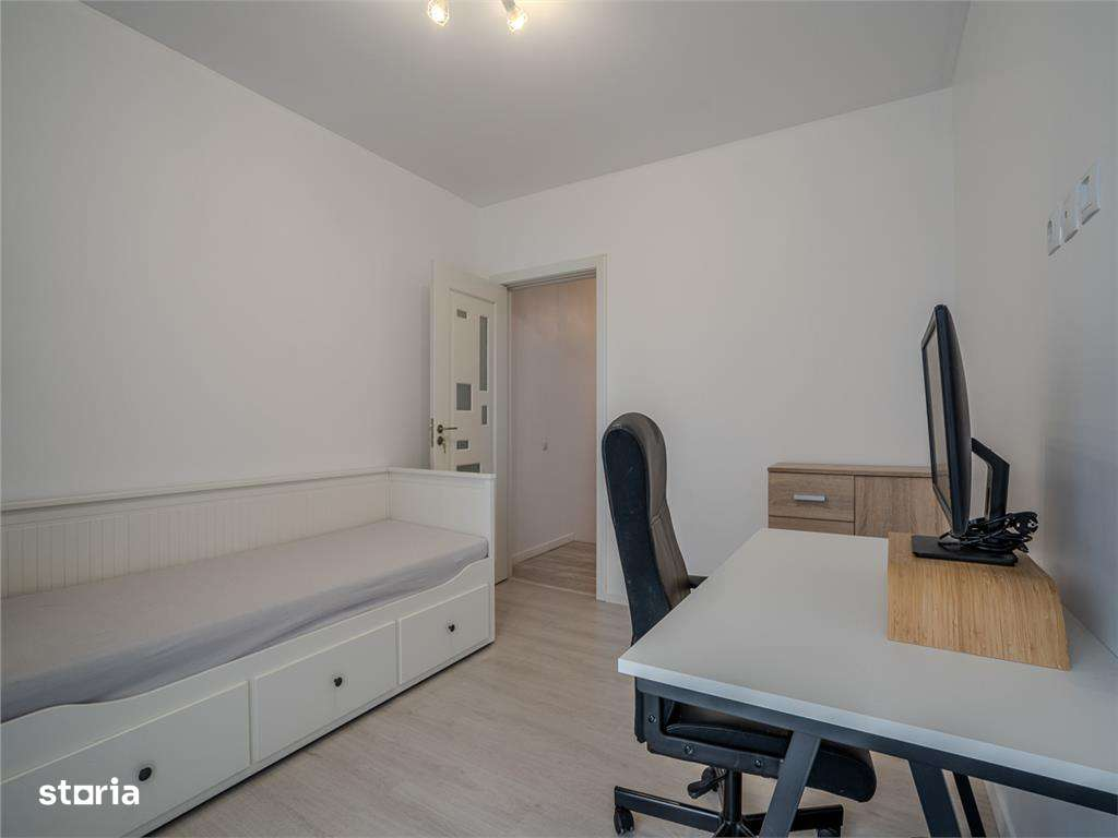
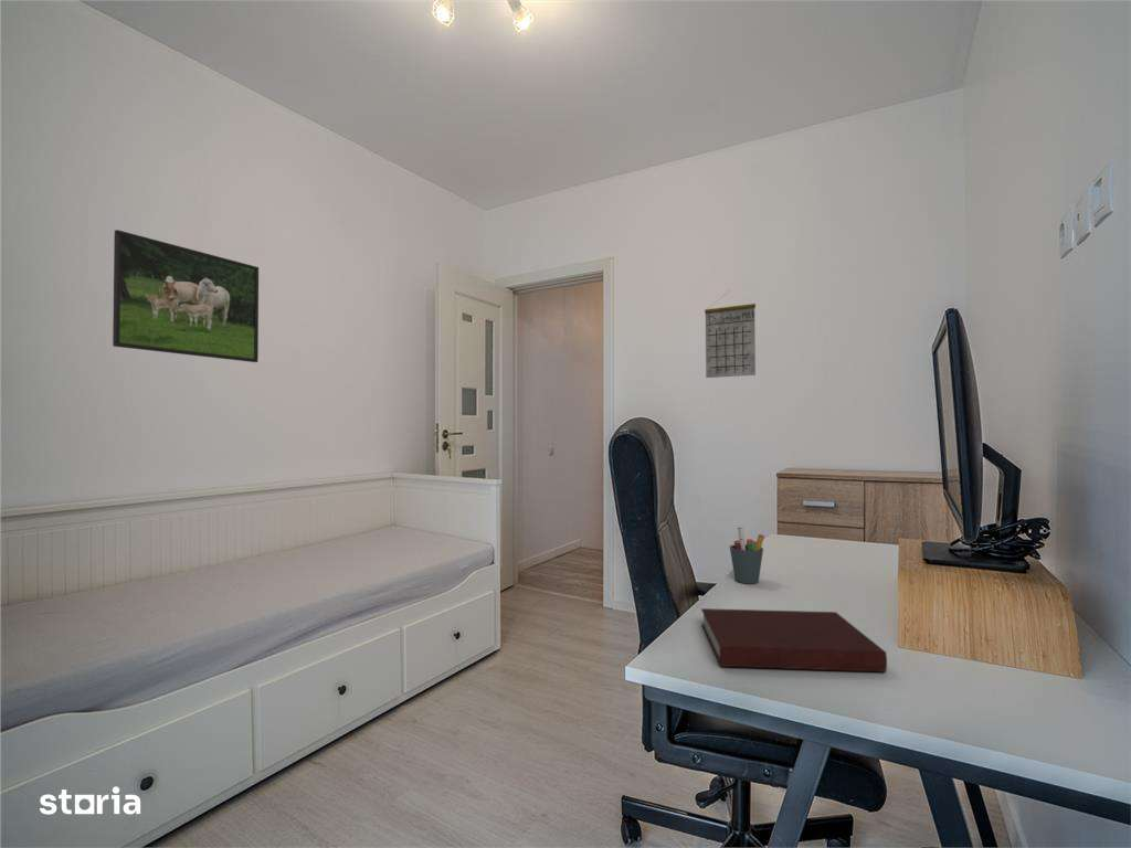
+ calendar [704,289,757,379]
+ pen holder [729,526,765,585]
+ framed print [112,229,260,363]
+ notebook [700,607,888,674]
